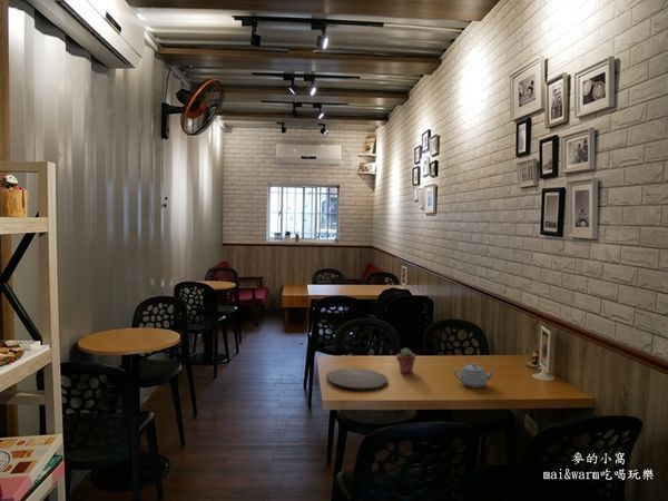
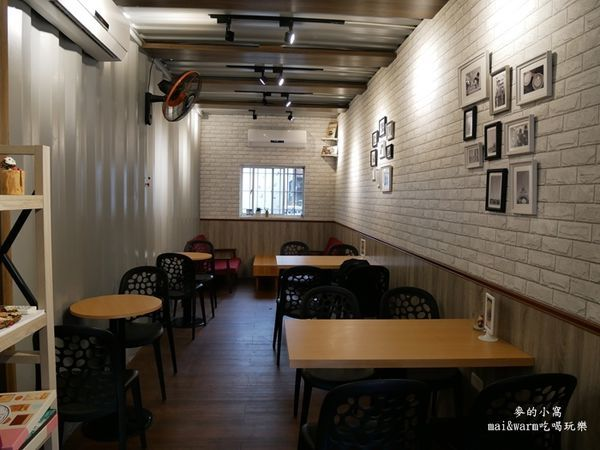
- plate [325,367,389,391]
- teapot [452,362,498,389]
- potted succulent [395,347,416,374]
